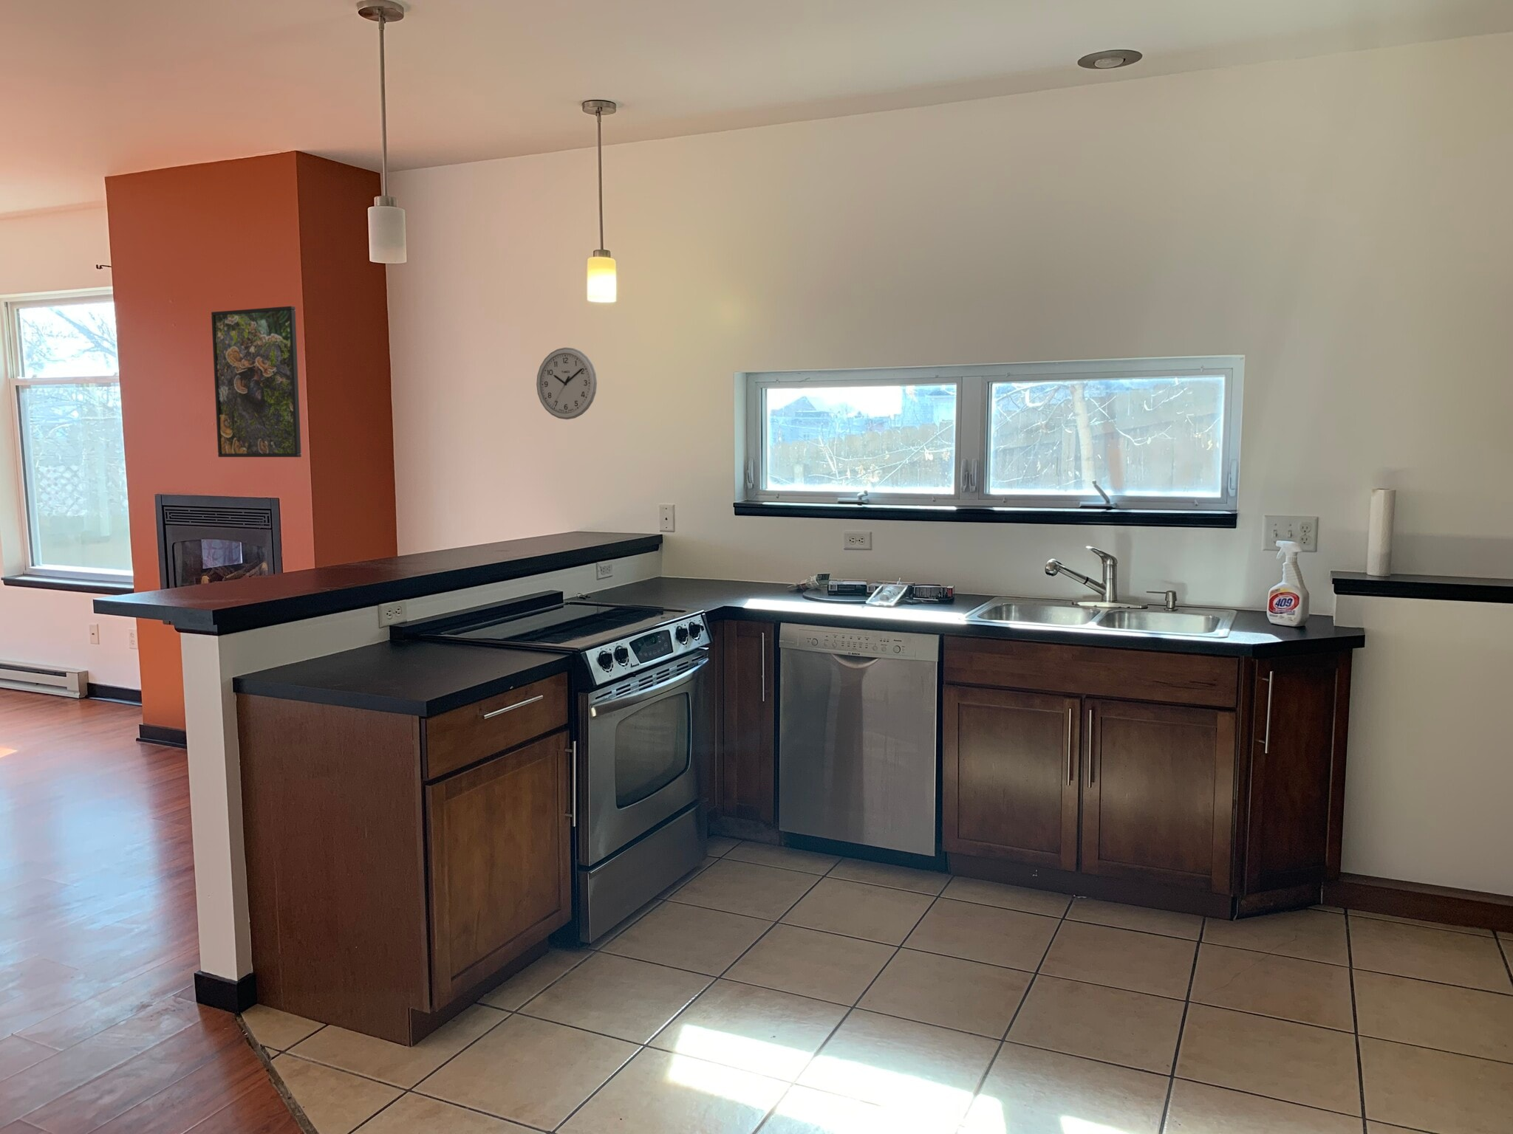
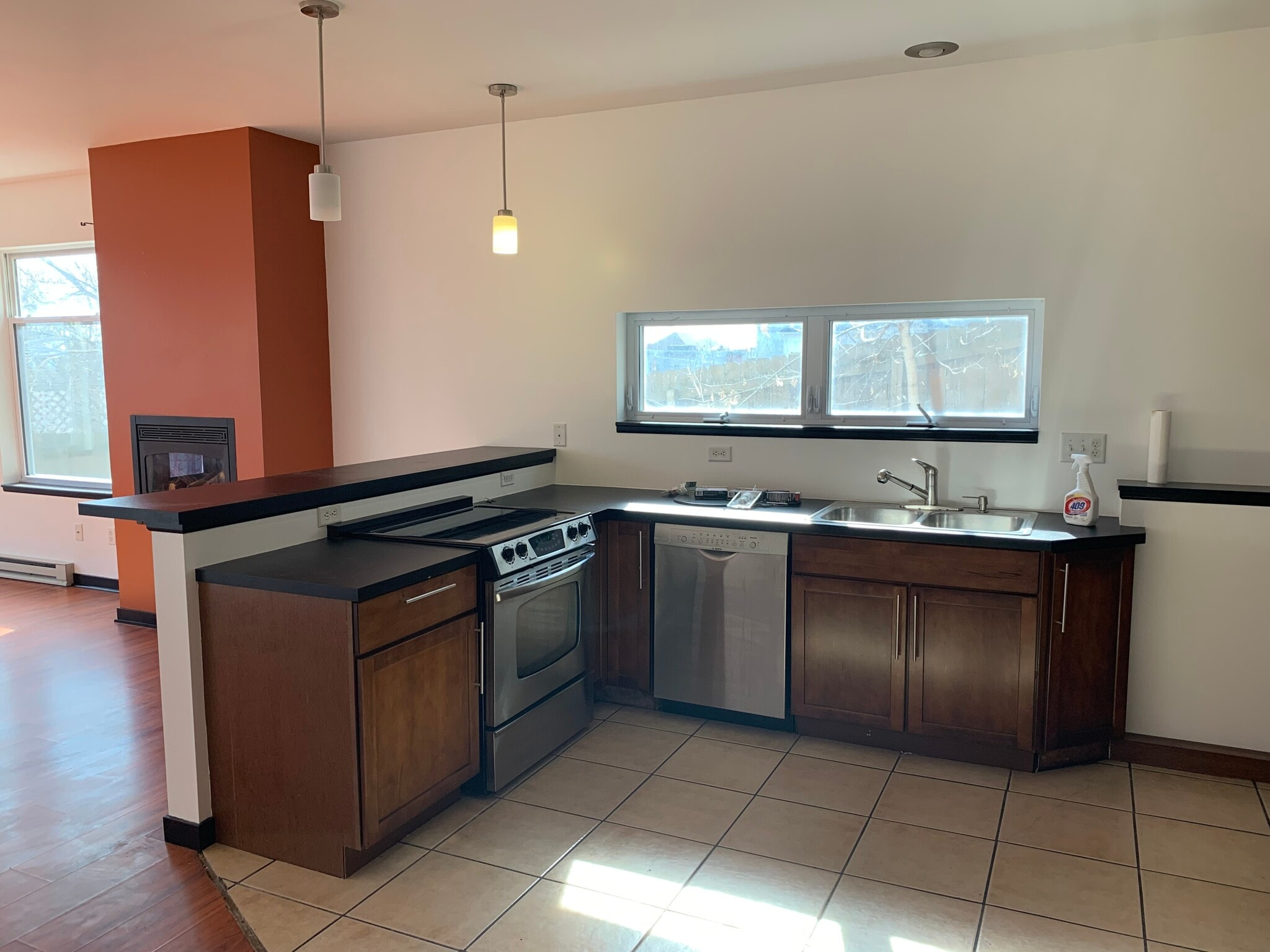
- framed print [211,306,303,457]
- wall clock [536,347,598,420]
